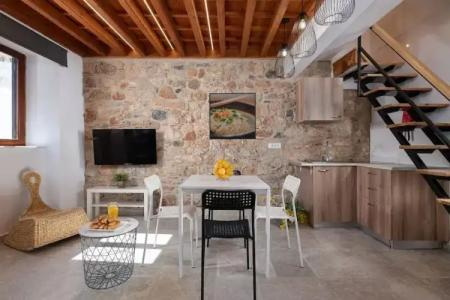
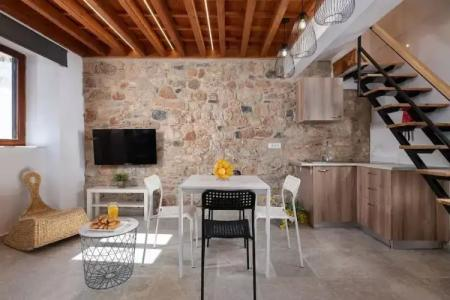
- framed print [208,92,257,141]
